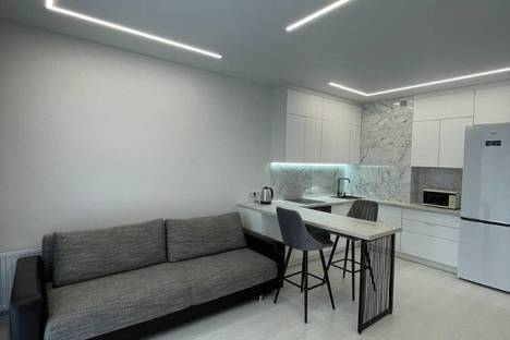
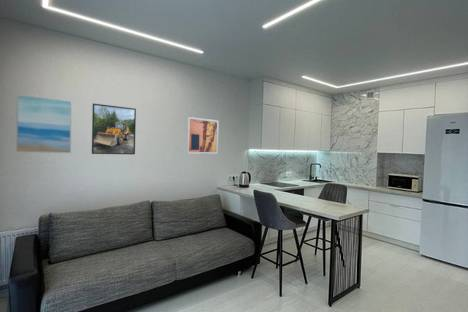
+ wall art [15,93,73,154]
+ wall art [185,116,220,155]
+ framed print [91,102,137,155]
